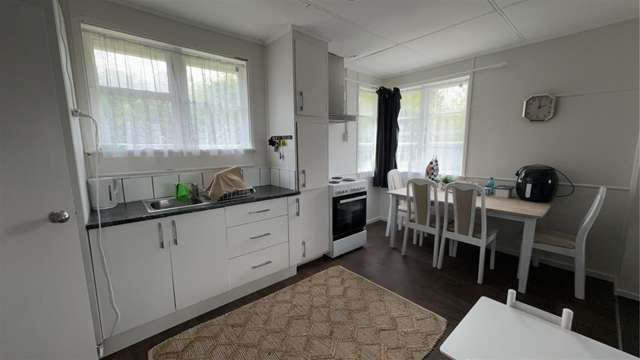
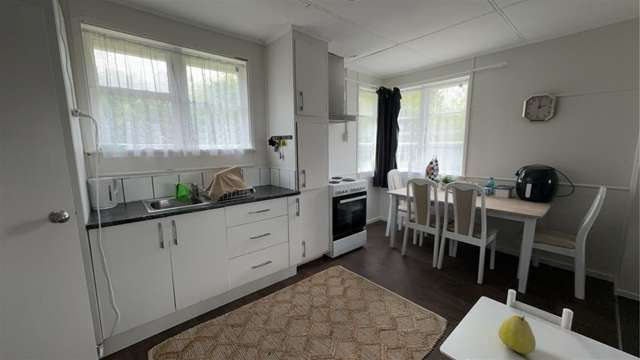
+ fruit [497,315,537,355]
